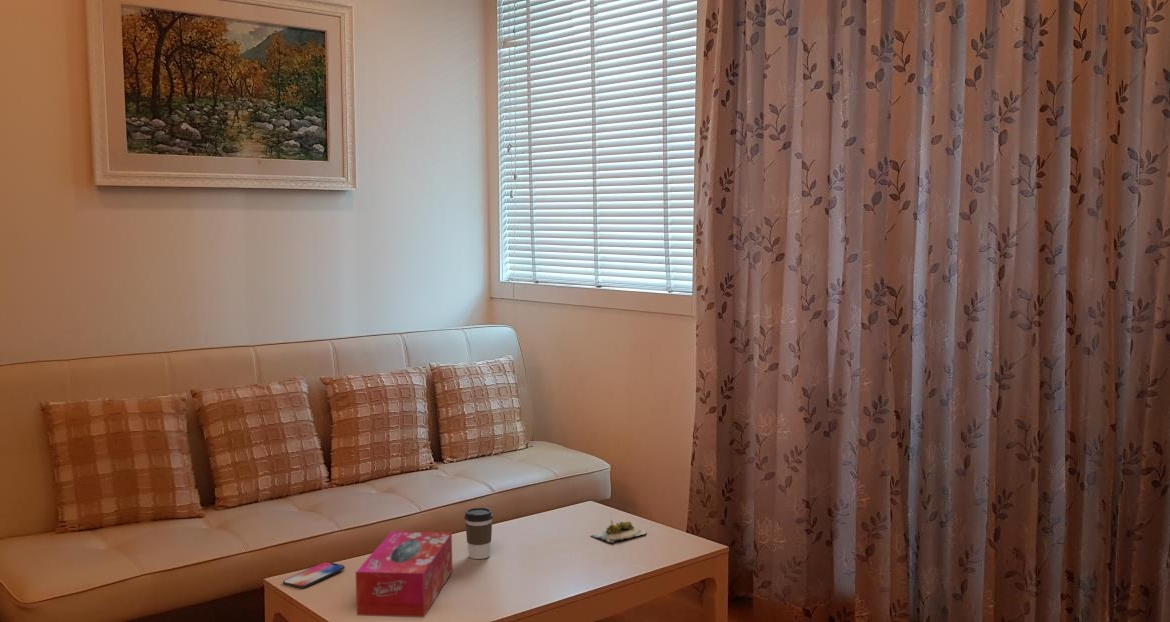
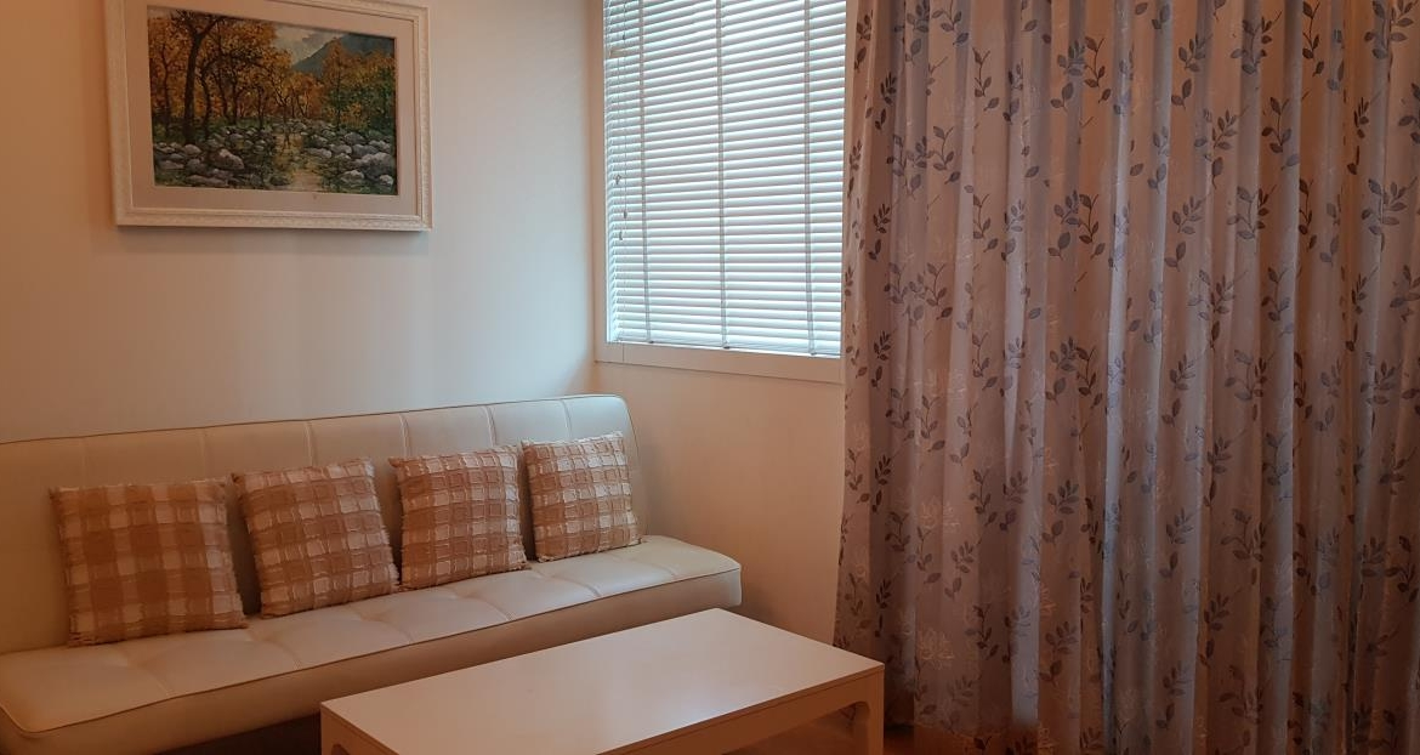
- tissue box [355,530,453,618]
- succulent plant [589,519,648,544]
- smartphone [282,561,346,589]
- coffee cup [464,507,494,560]
